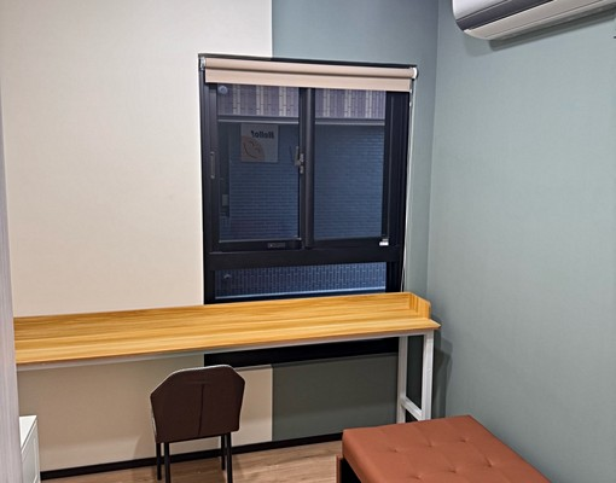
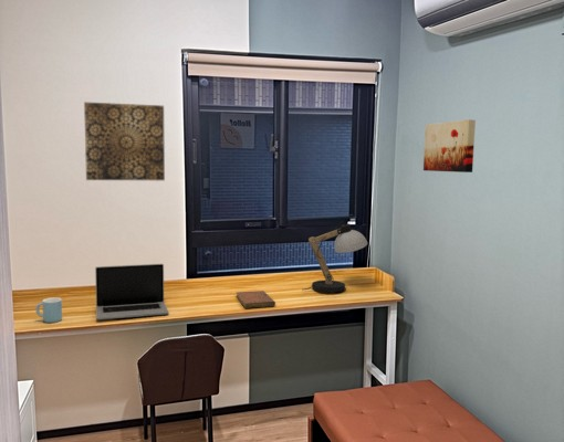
+ mug [34,296,63,324]
+ laptop [94,263,169,320]
+ wall art [422,118,477,173]
+ notebook [236,290,276,309]
+ desk lamp [303,220,368,293]
+ wall art [83,101,166,181]
